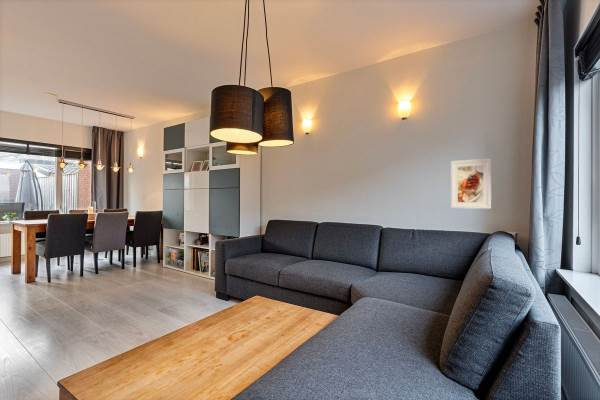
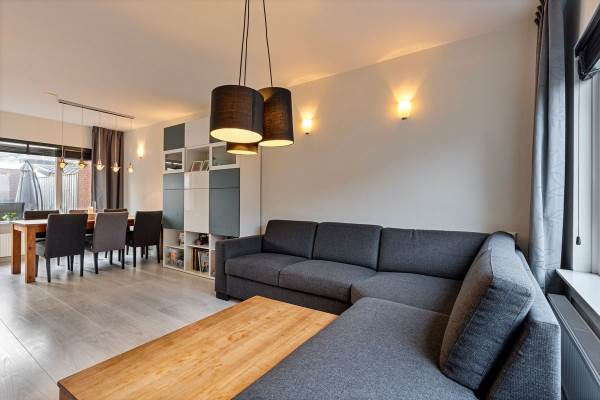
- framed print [450,157,492,210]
